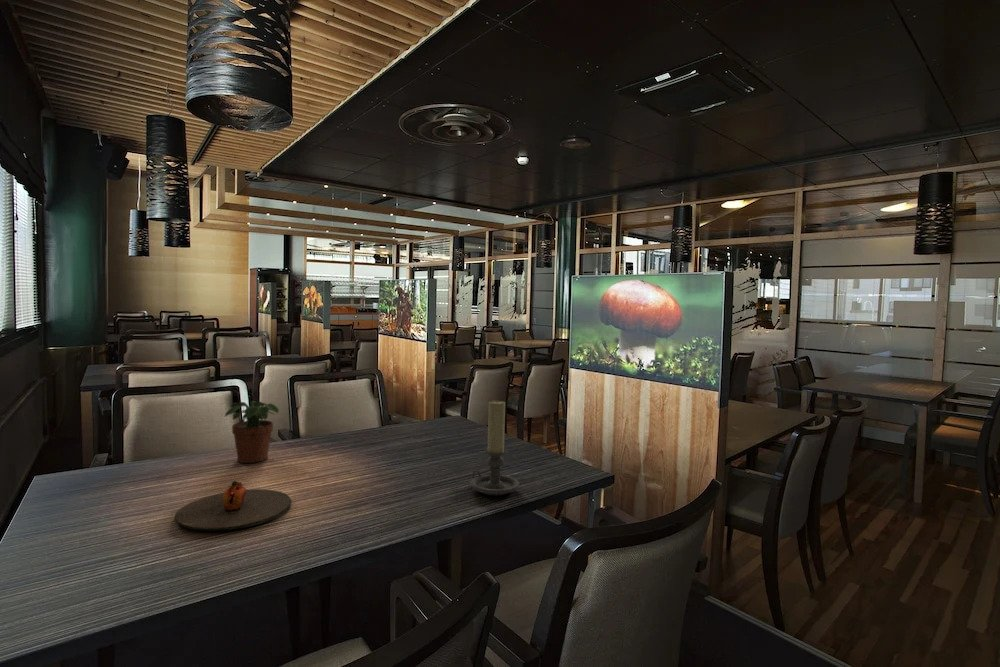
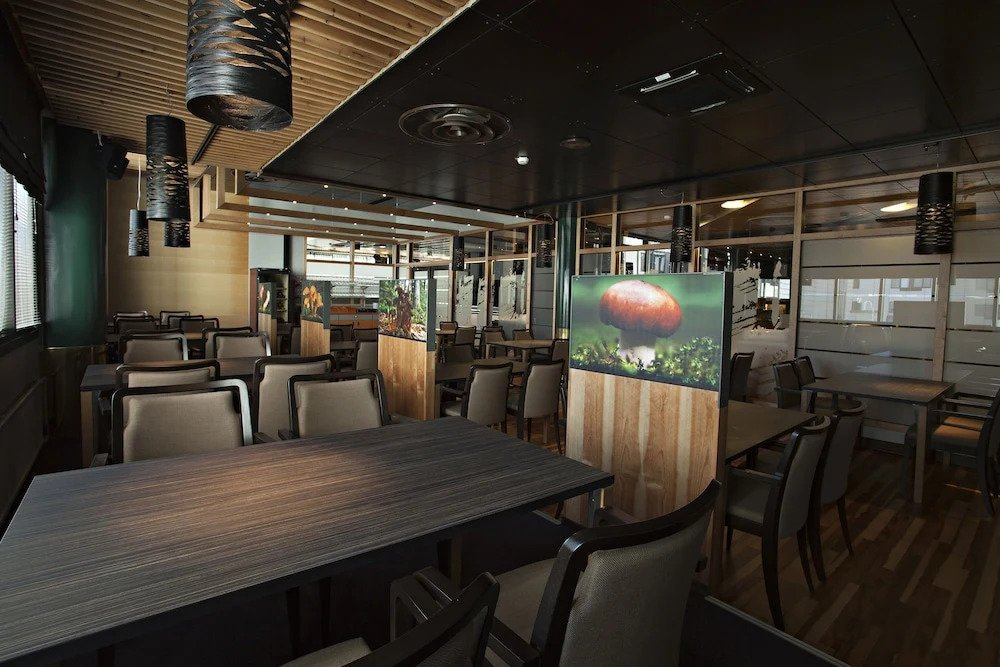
- candle holder [470,400,520,497]
- plate [174,479,292,532]
- potted plant [224,400,280,464]
